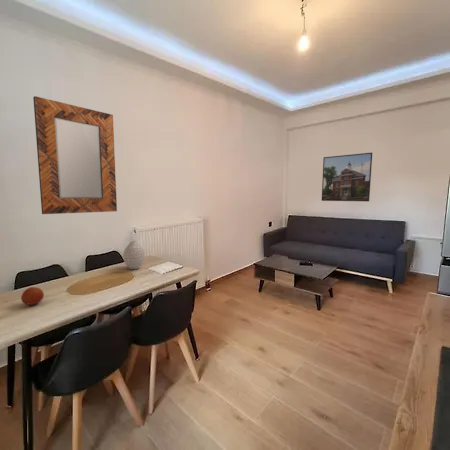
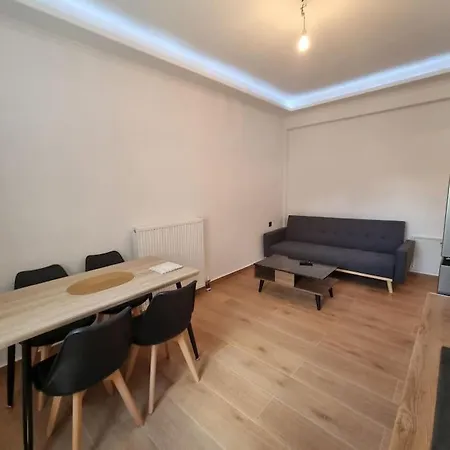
- vase [122,240,146,270]
- home mirror [32,95,118,215]
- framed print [321,152,373,202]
- fruit [20,286,45,306]
